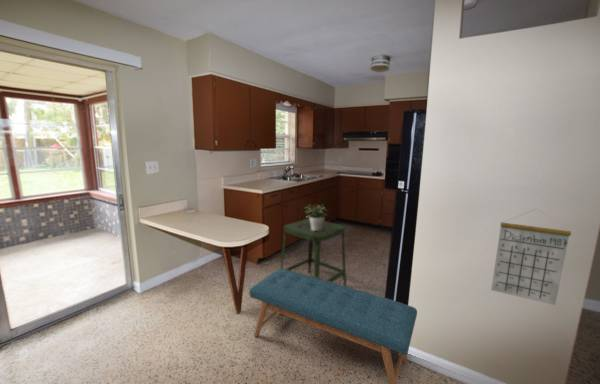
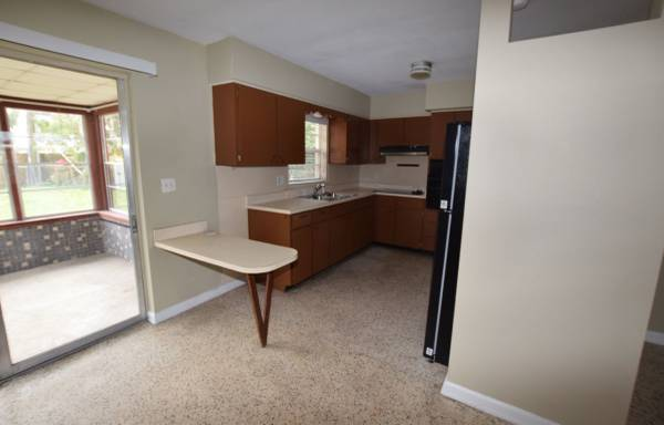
- calendar [490,208,572,306]
- bench [248,268,418,384]
- stool [279,218,348,287]
- potted plant [303,203,329,232]
